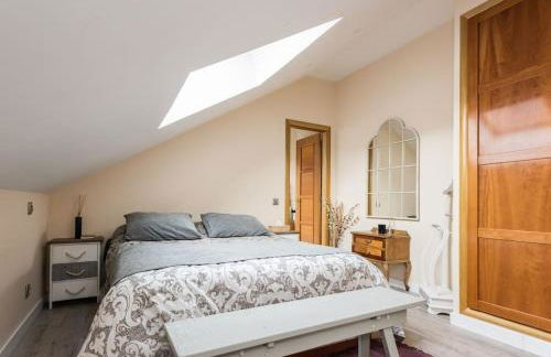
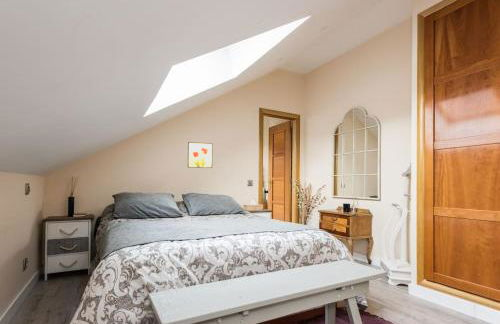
+ wall art [187,141,214,169]
